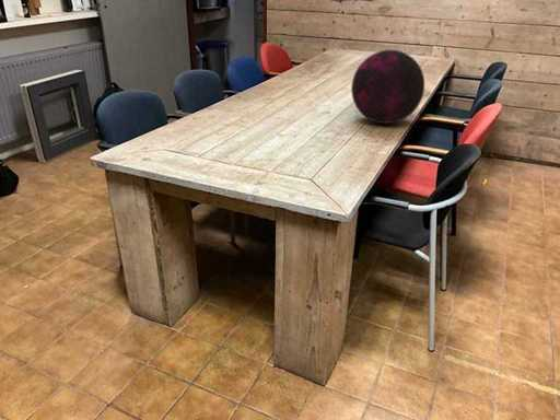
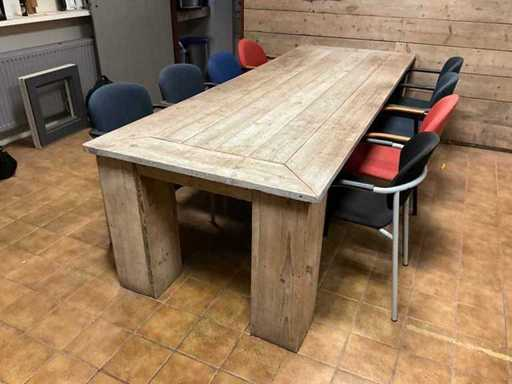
- decorative orb [350,49,425,125]
